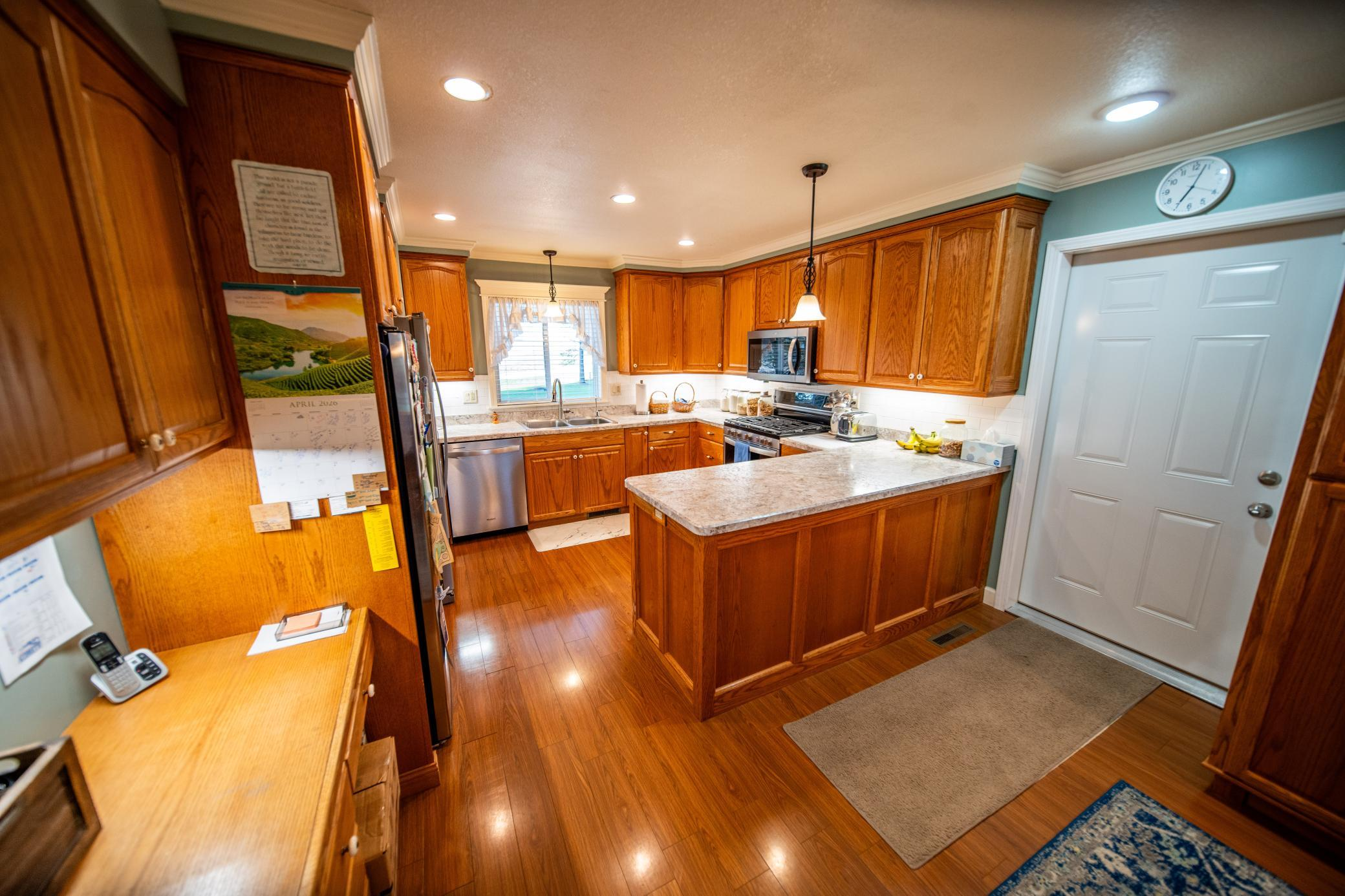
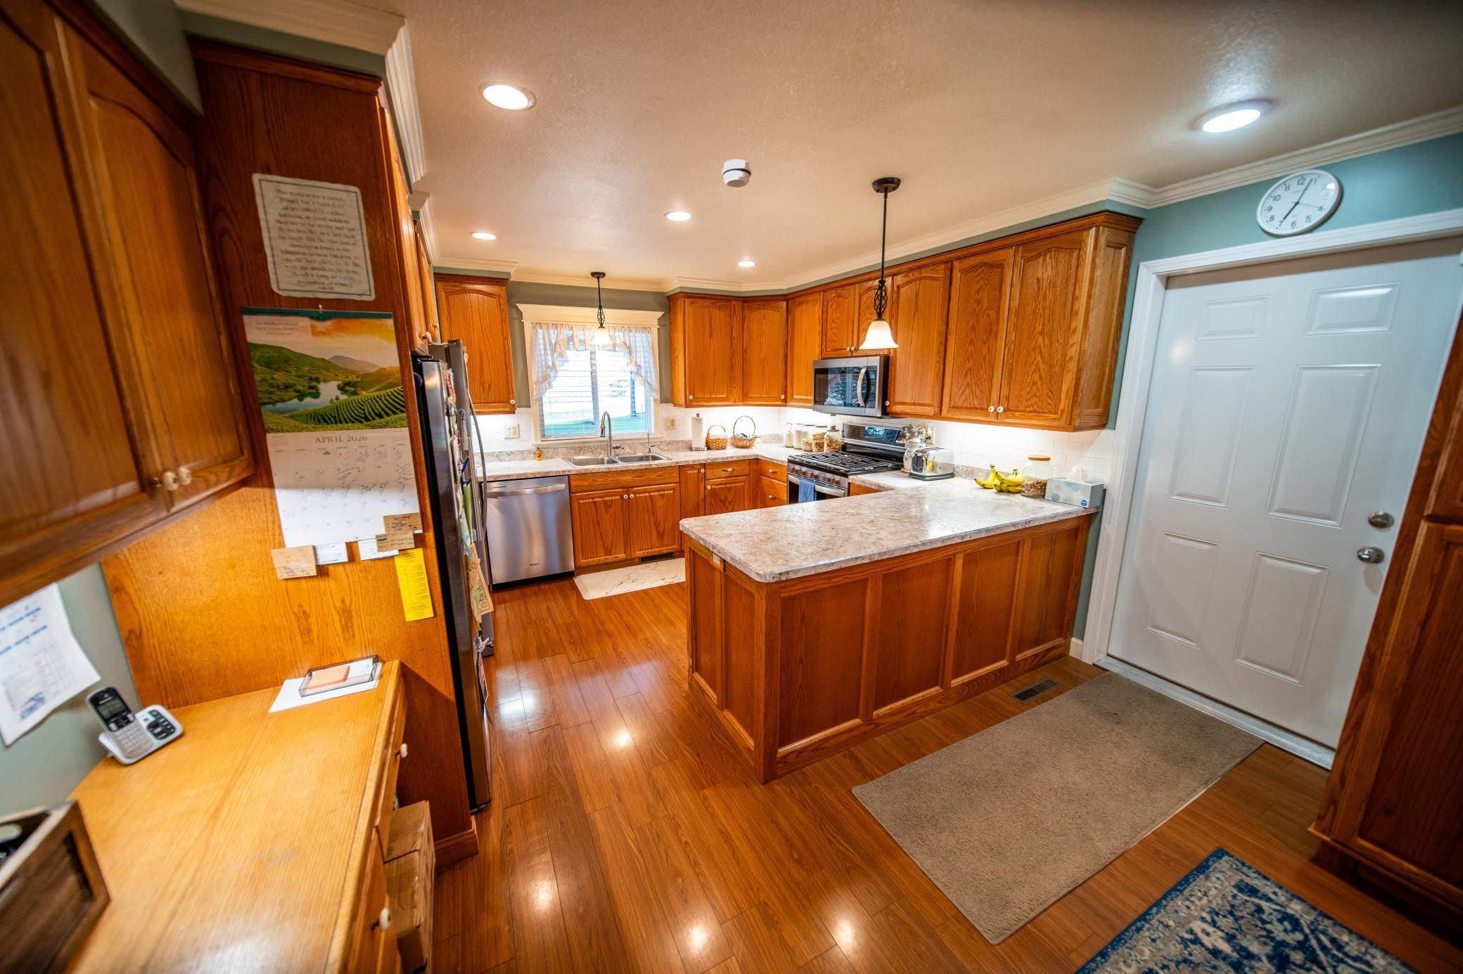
+ smoke detector [721,159,752,188]
